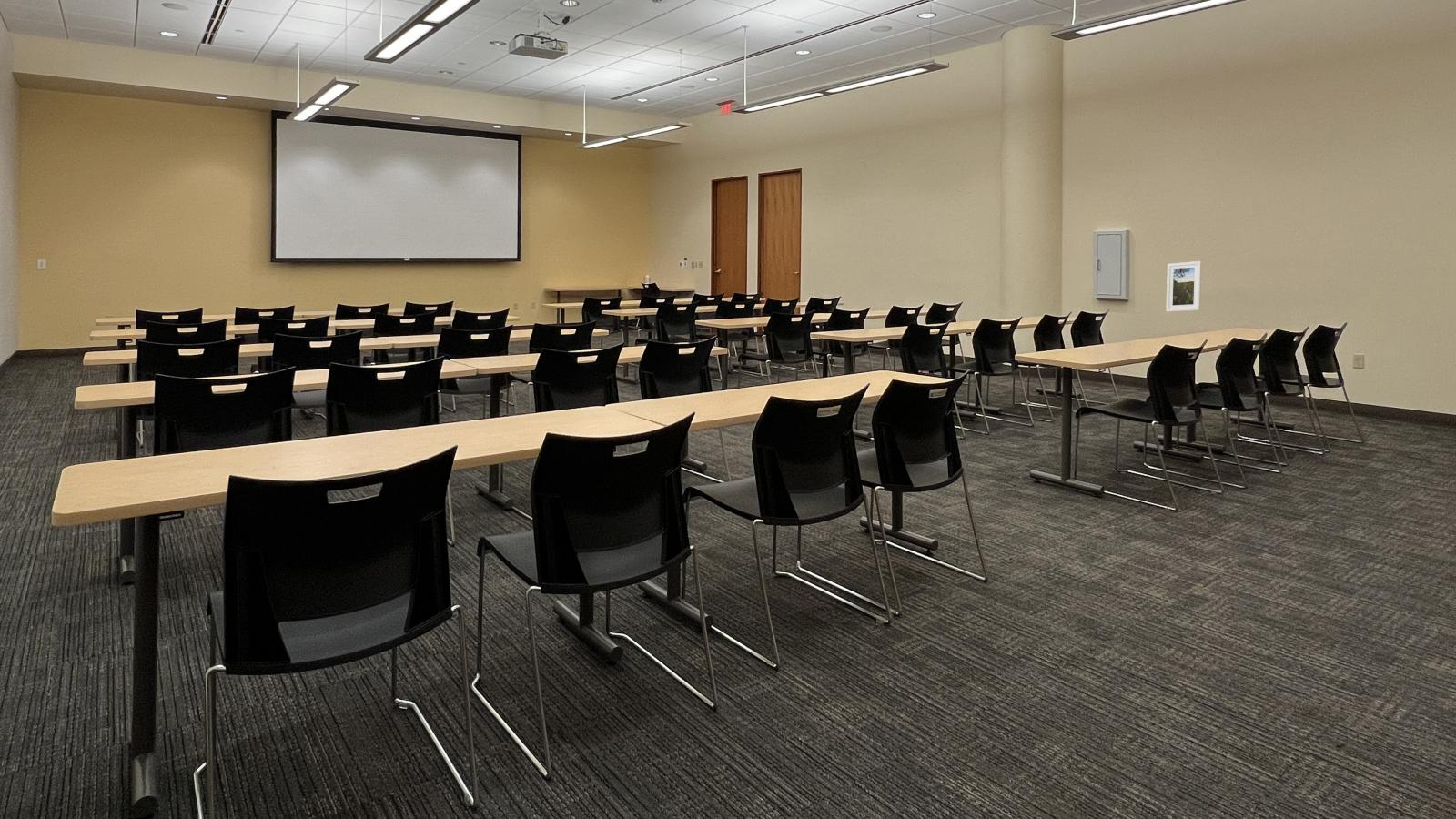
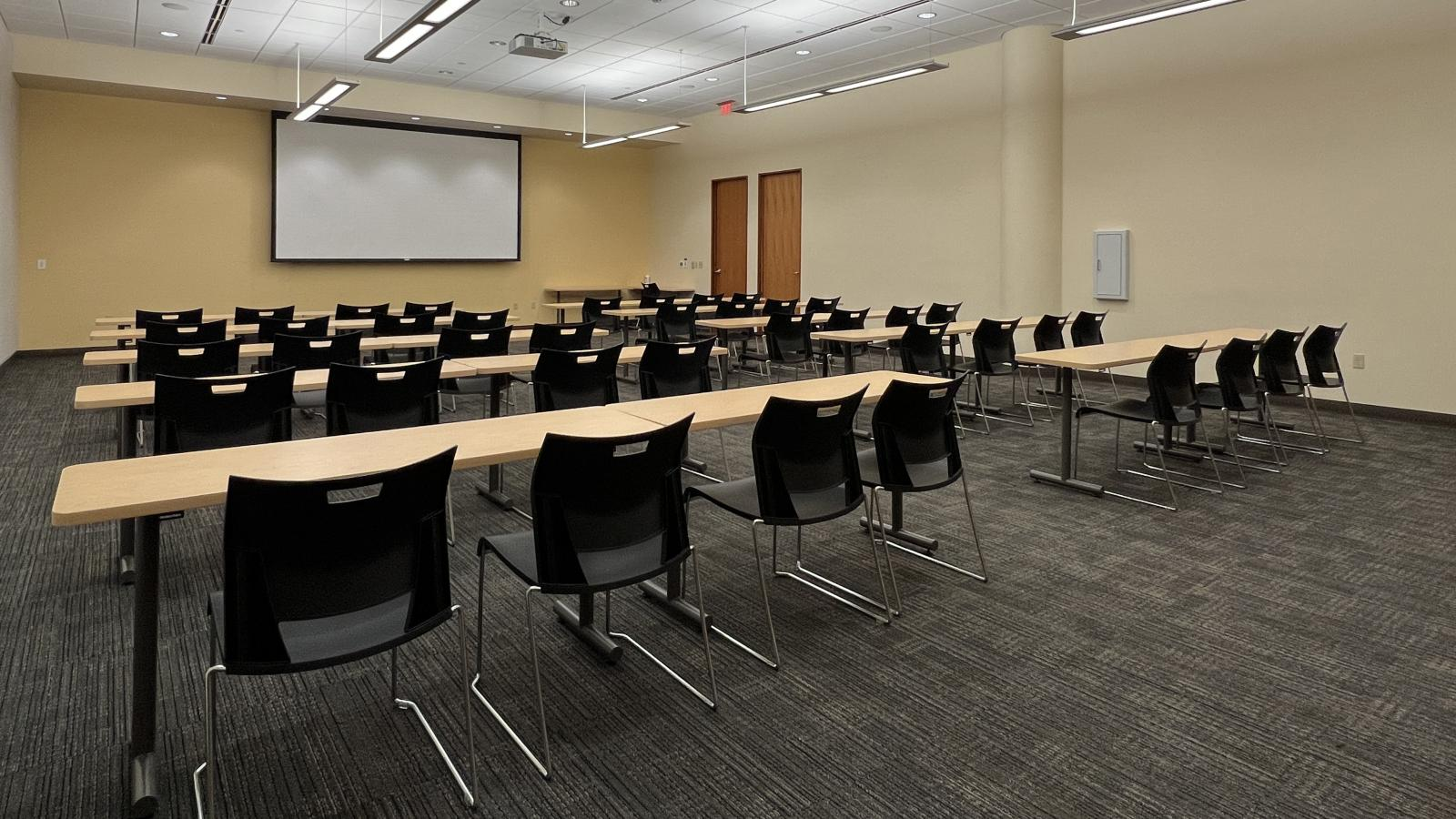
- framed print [1166,260,1203,312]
